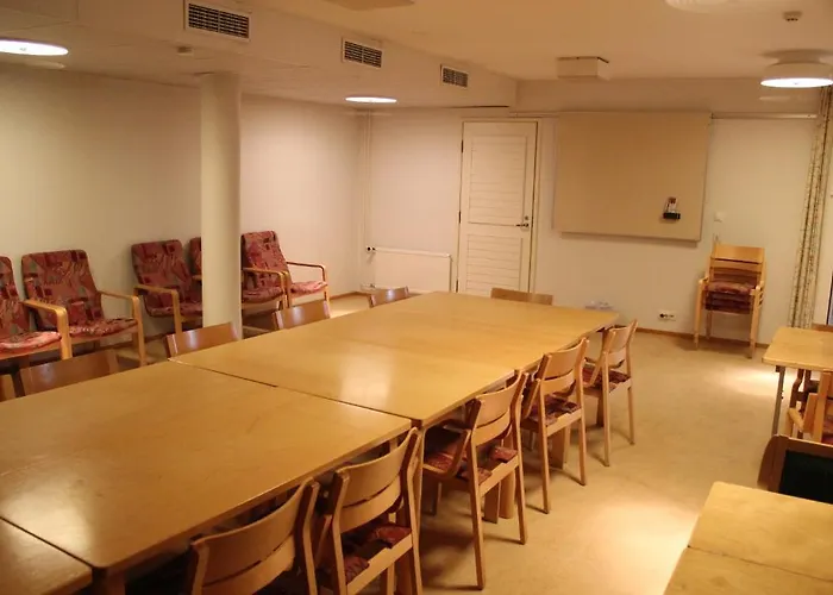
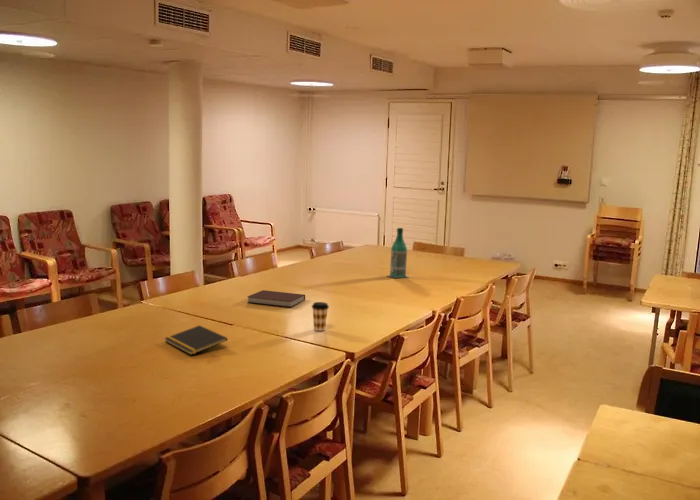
+ notepad [163,324,228,356]
+ coffee cup [311,301,330,332]
+ notebook [246,289,306,308]
+ bottle [387,227,409,279]
